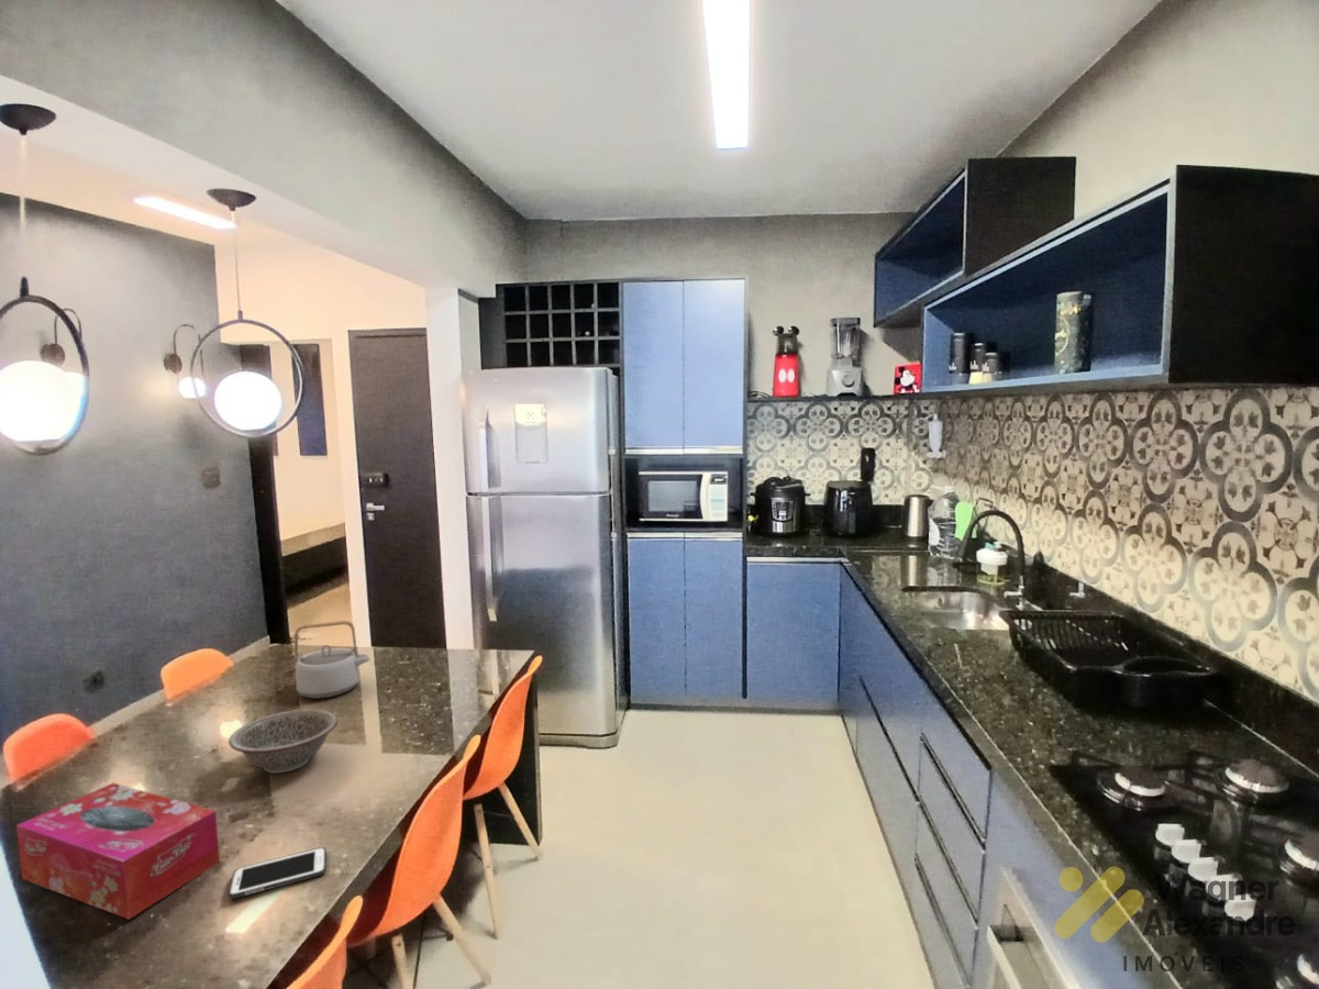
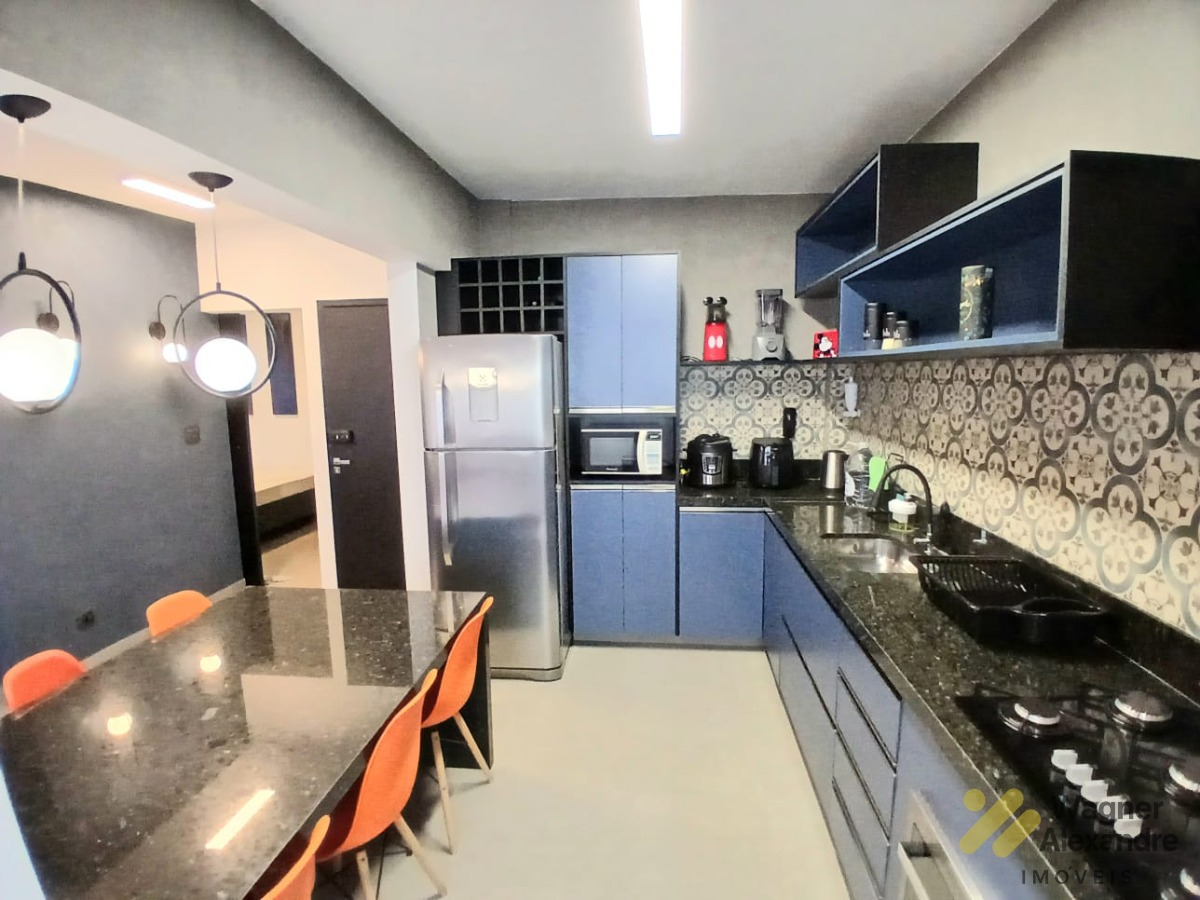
- decorative bowl [228,708,339,775]
- cell phone [228,846,328,900]
- tissue box [15,781,221,921]
- teapot [292,620,372,699]
